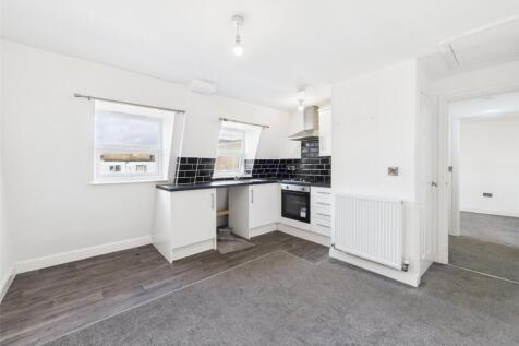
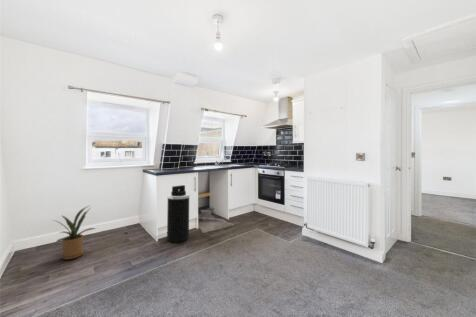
+ house plant [53,205,97,260]
+ trash can [166,184,190,244]
